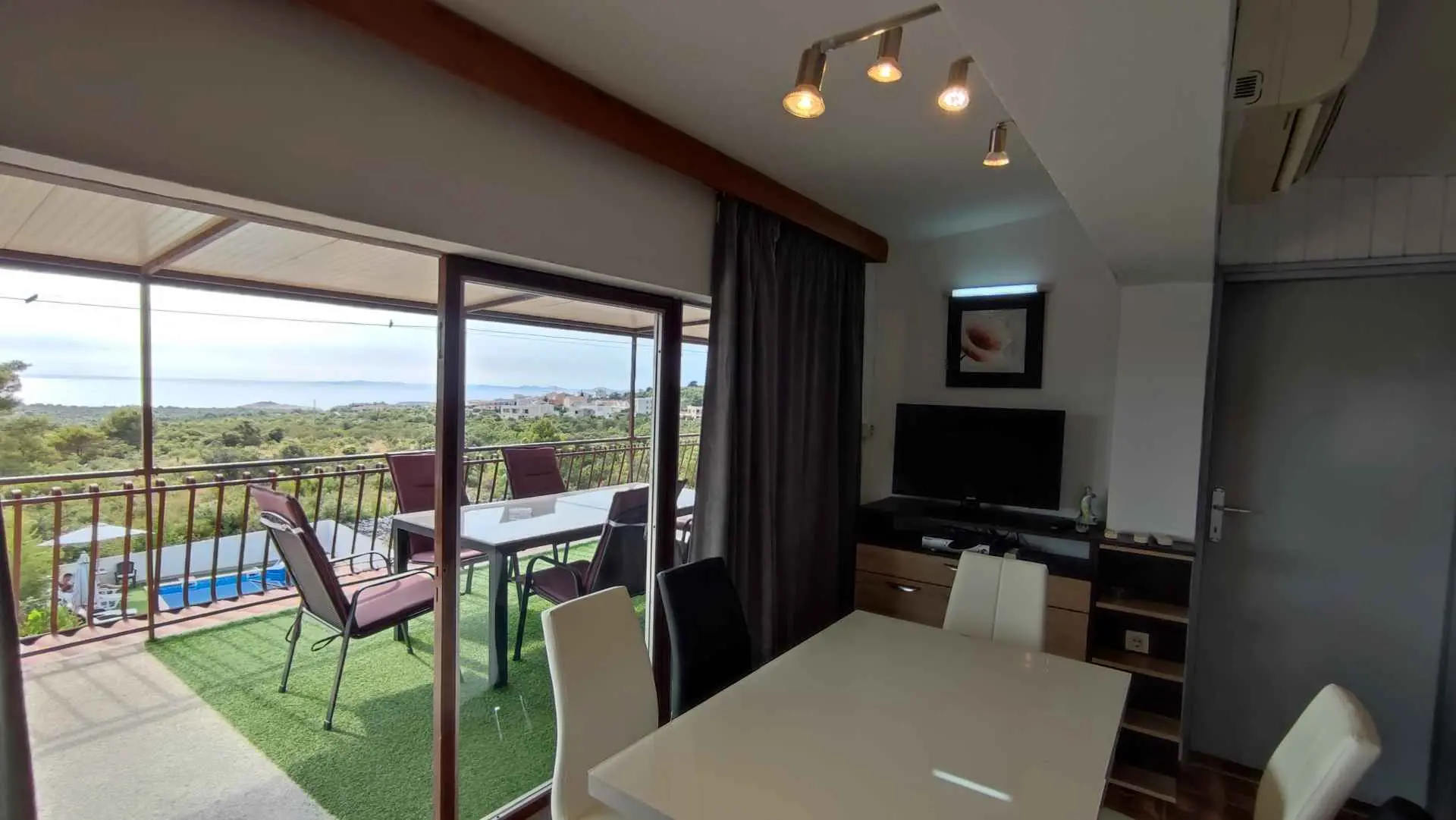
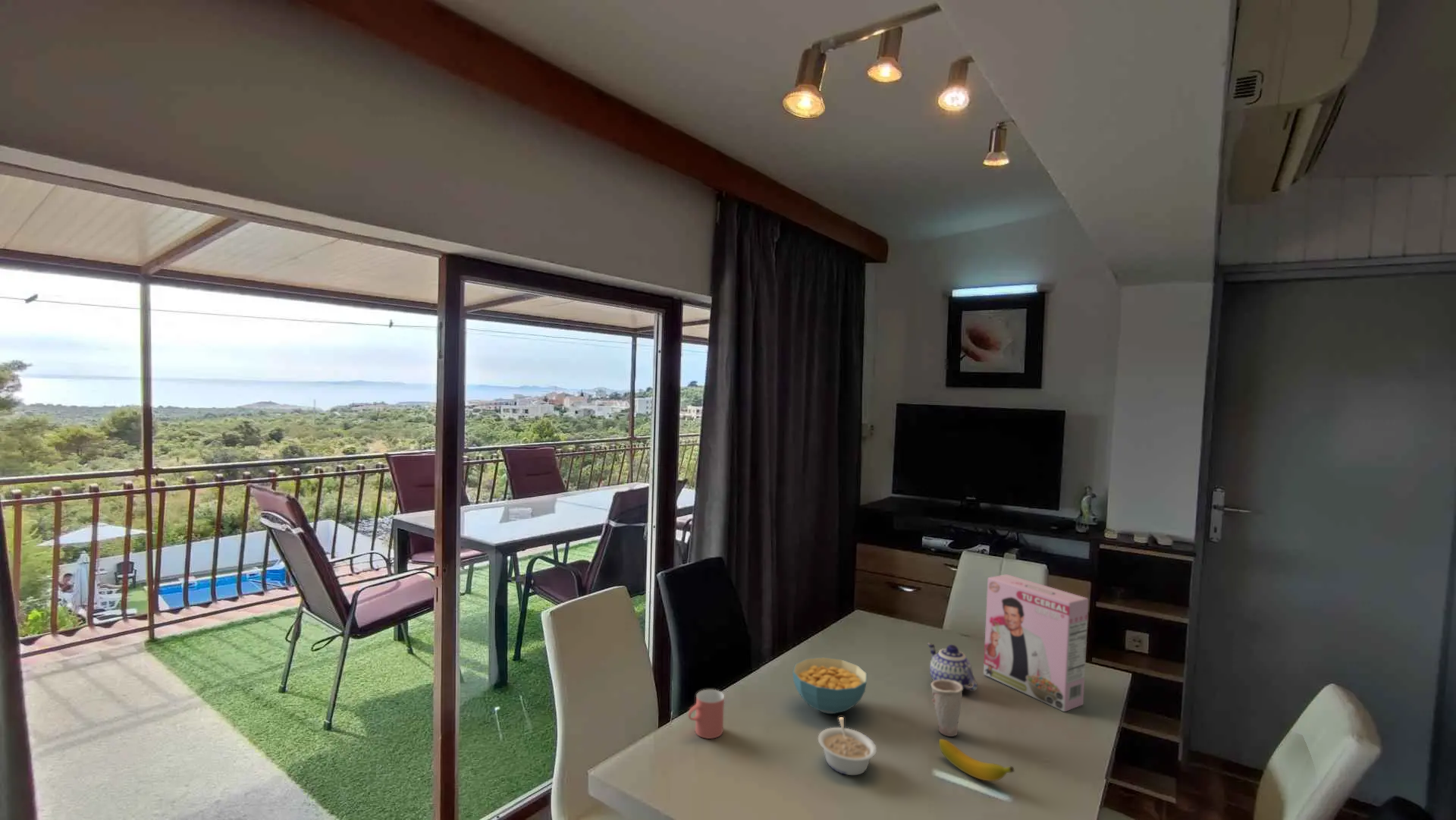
+ cereal box [983,573,1089,712]
+ cup [687,689,725,740]
+ legume [817,716,877,776]
+ cereal bowl [792,656,868,715]
+ cup [930,680,963,737]
+ banana [938,738,1015,782]
+ teapot [927,642,978,692]
